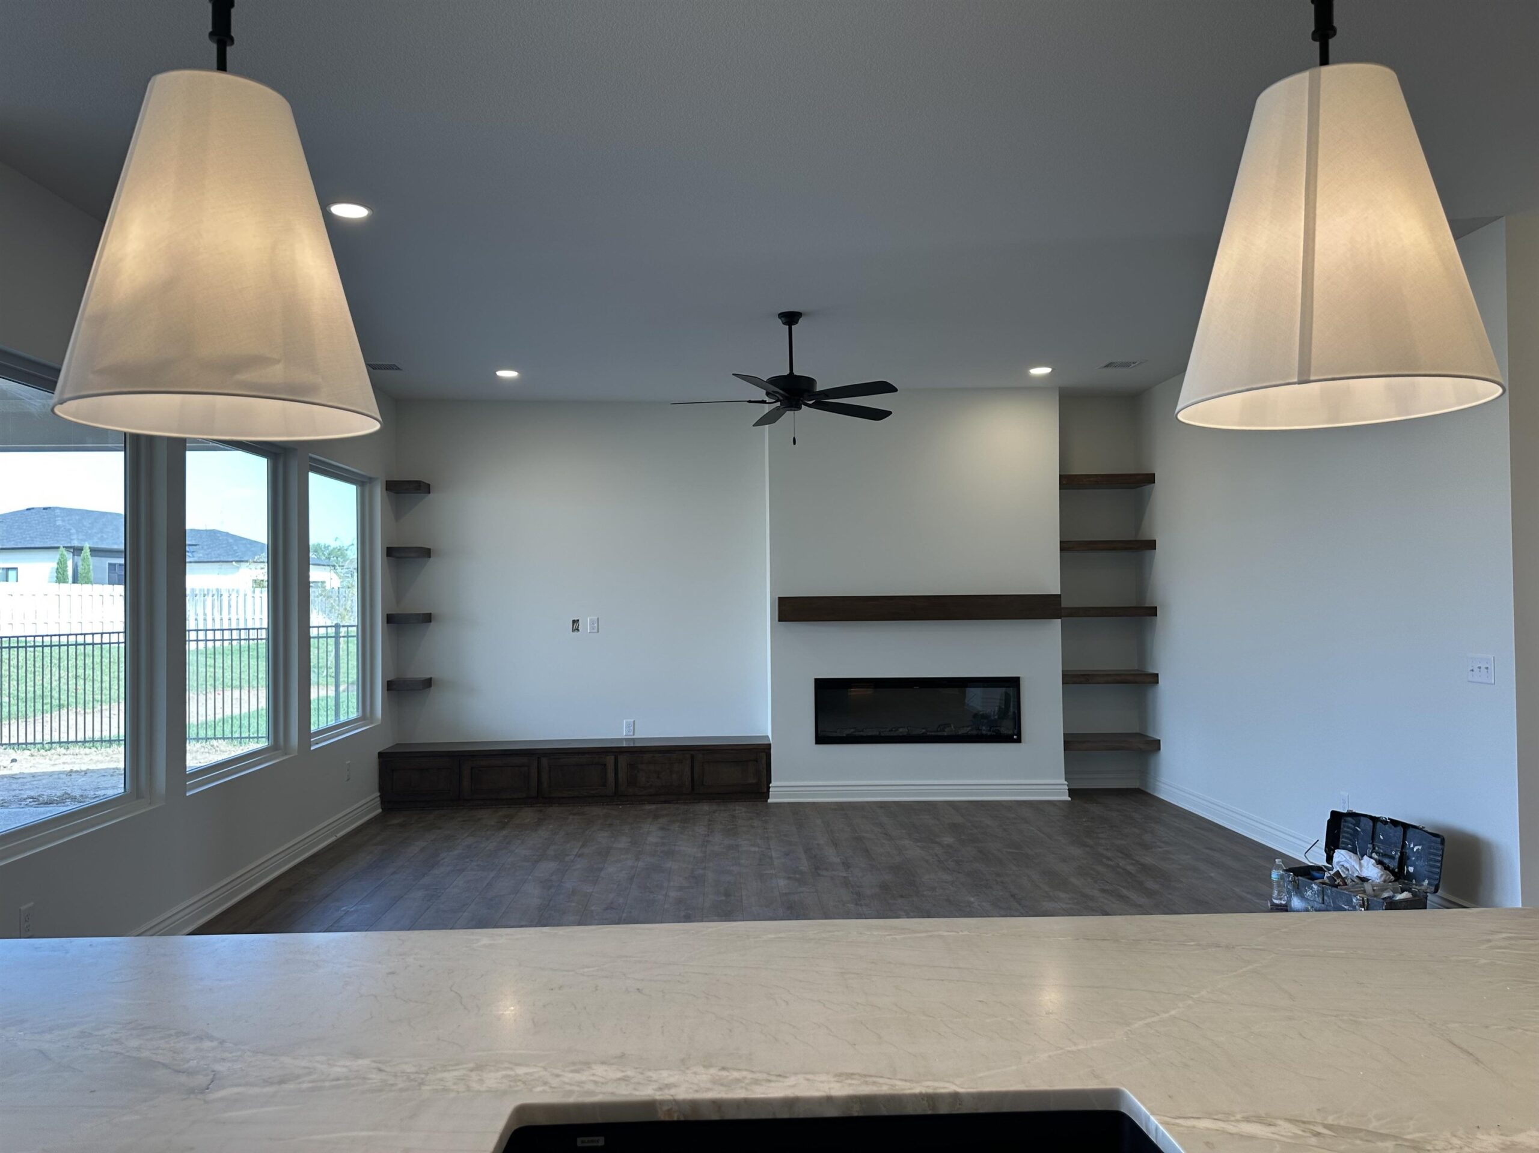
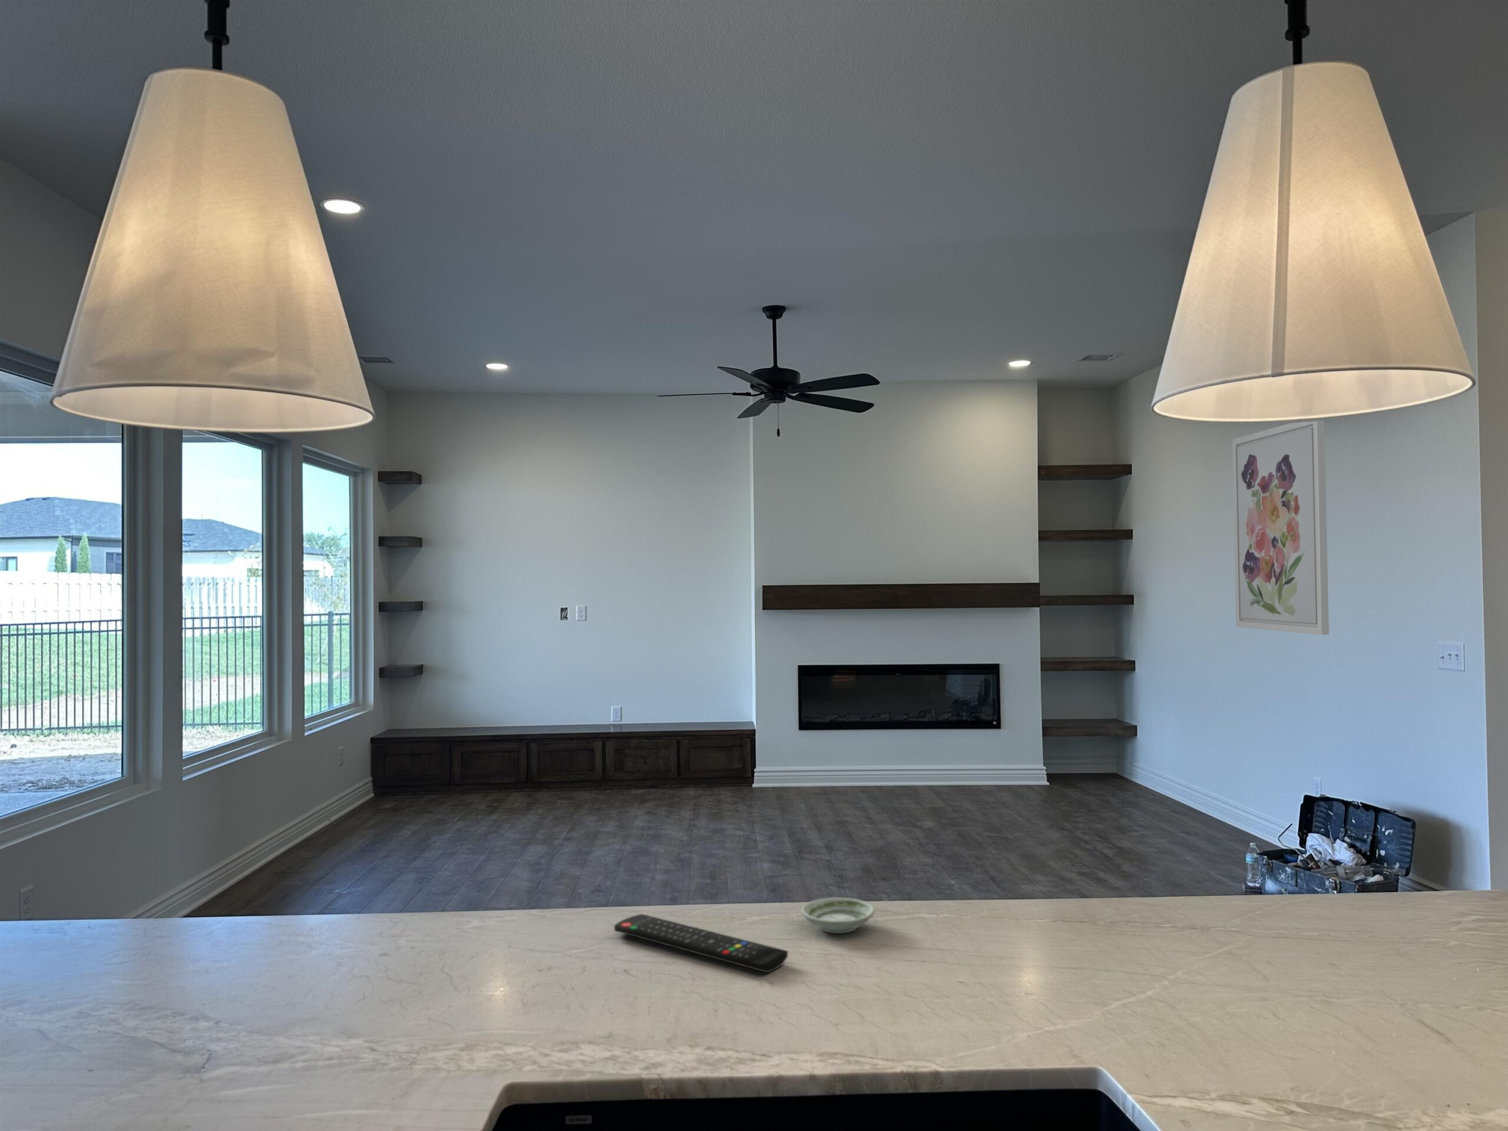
+ remote control [614,914,788,973]
+ wall art [1231,421,1330,636]
+ saucer [800,897,875,934]
